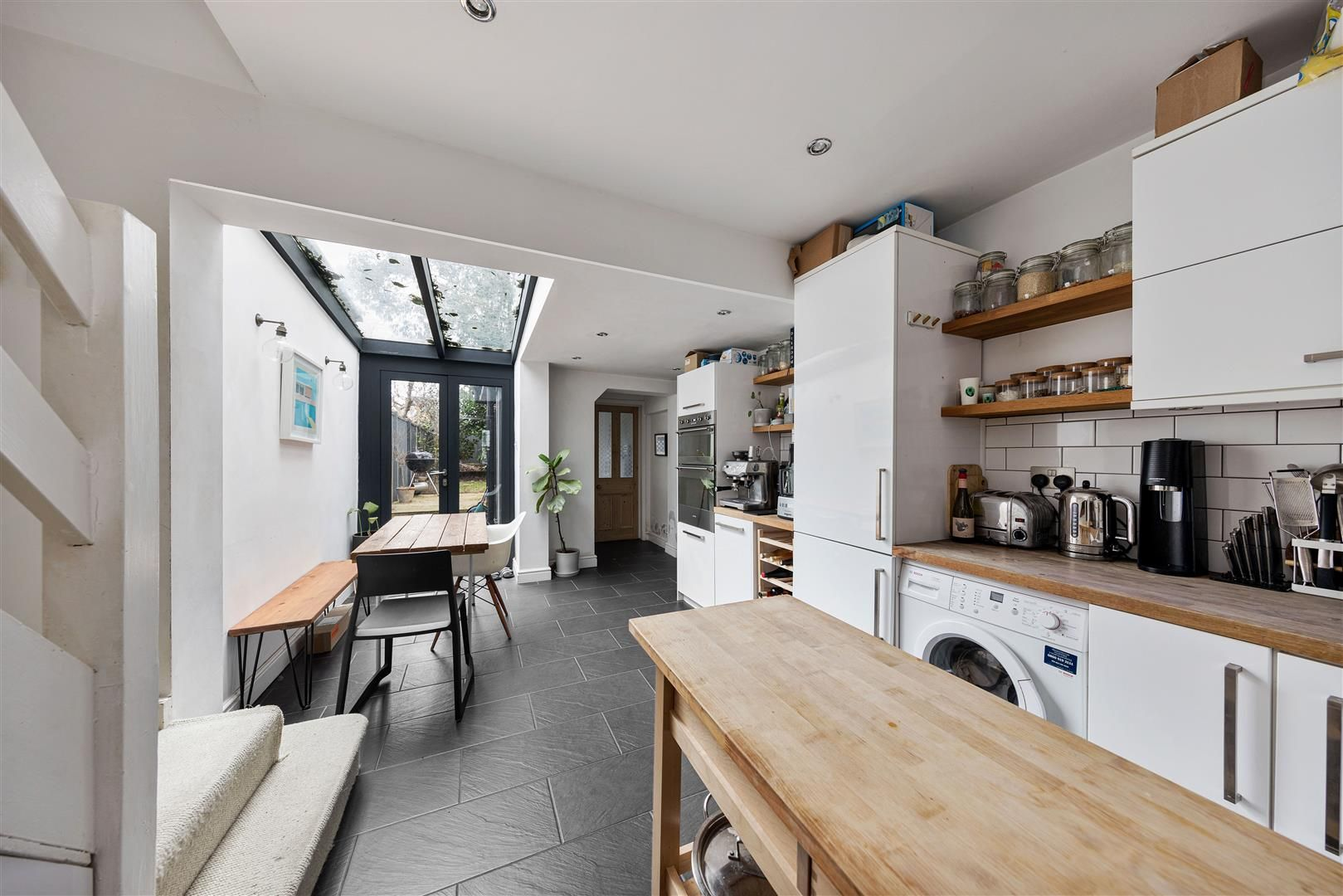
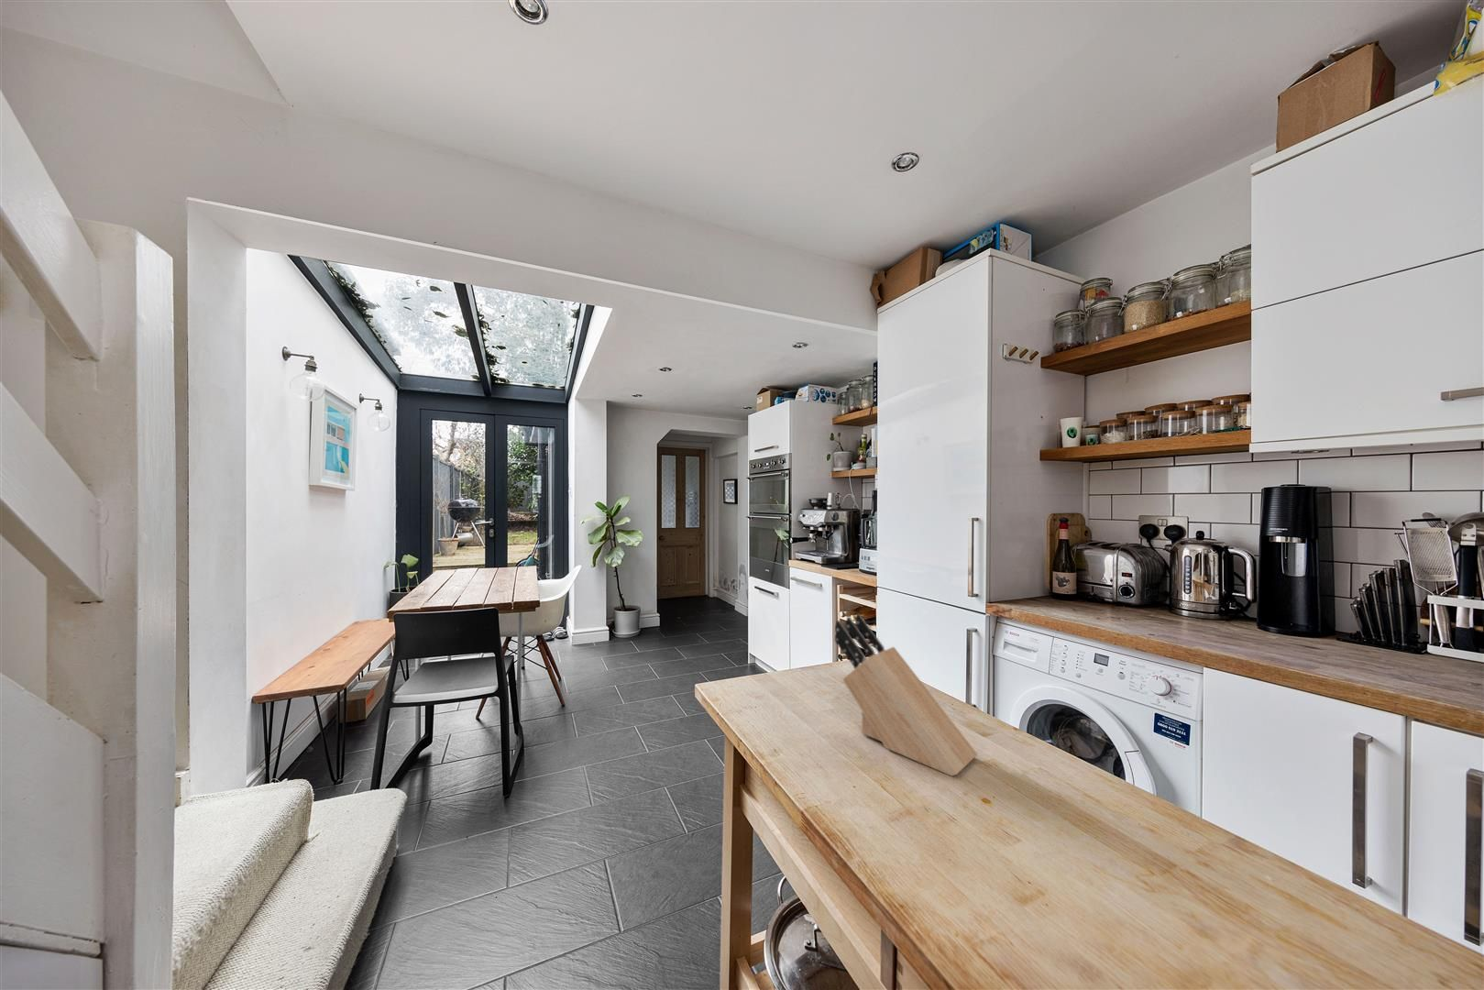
+ knife block [834,612,978,778]
